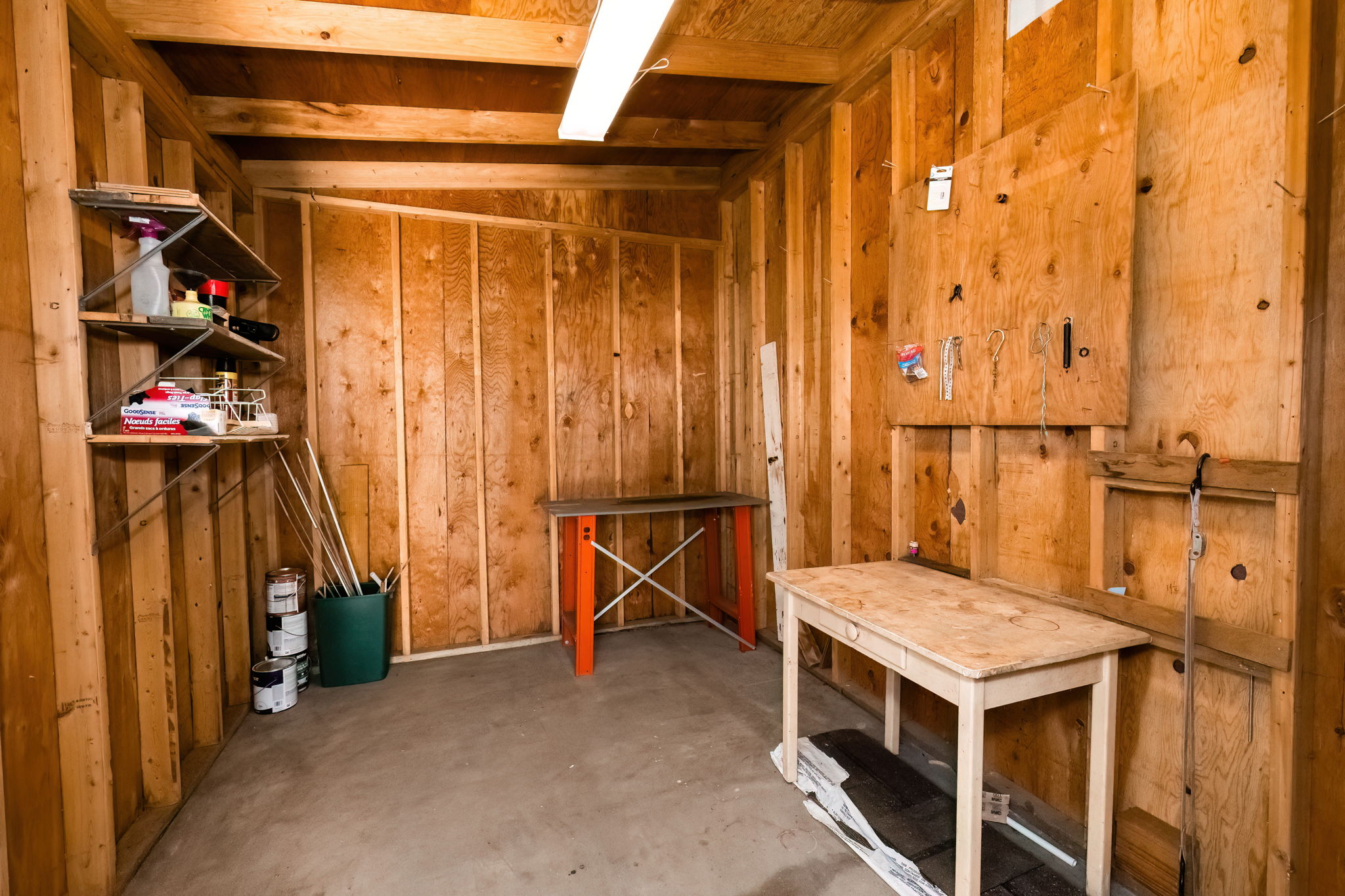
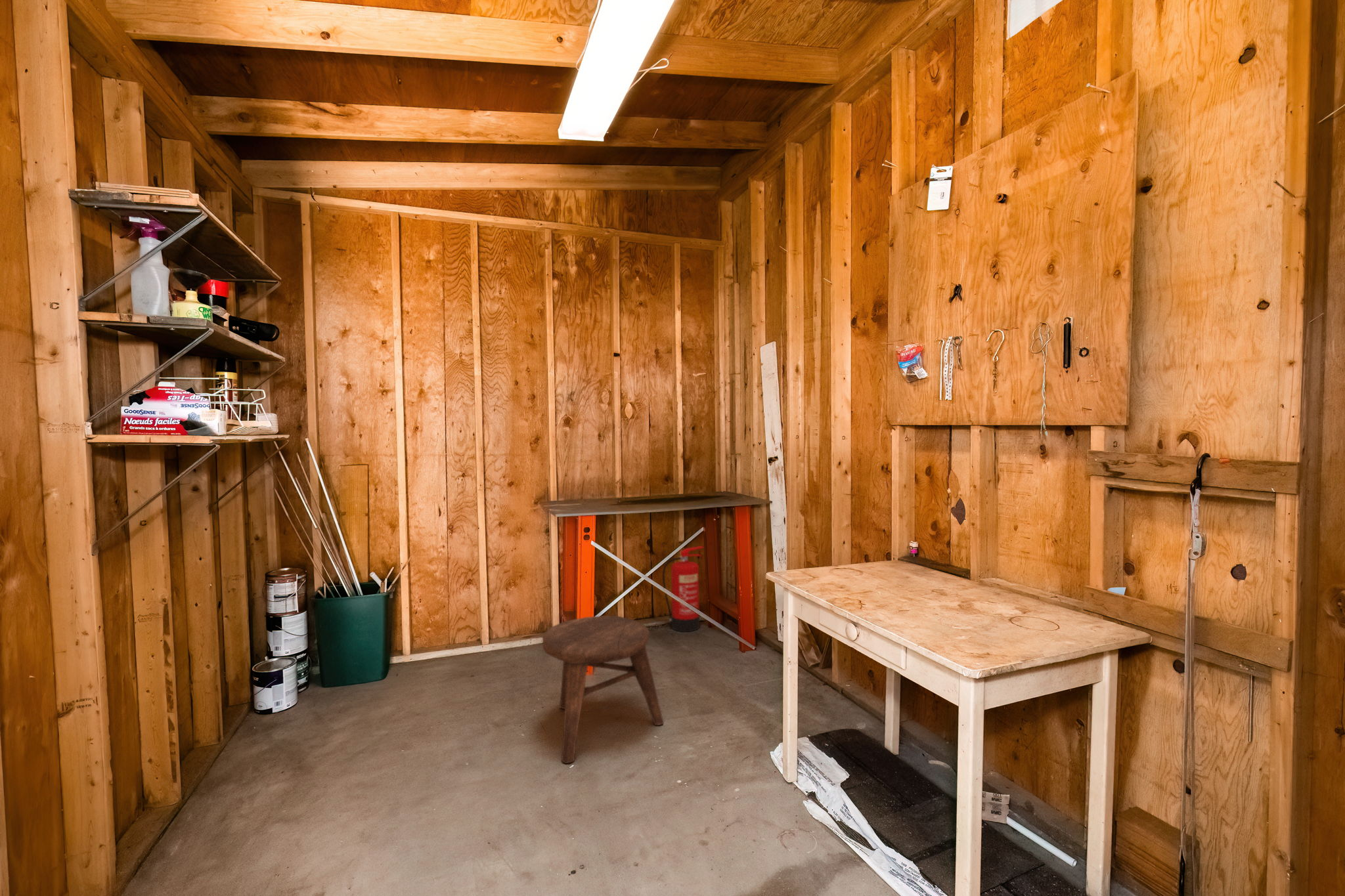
+ stool [542,615,664,764]
+ fire extinguisher [662,545,705,633]
